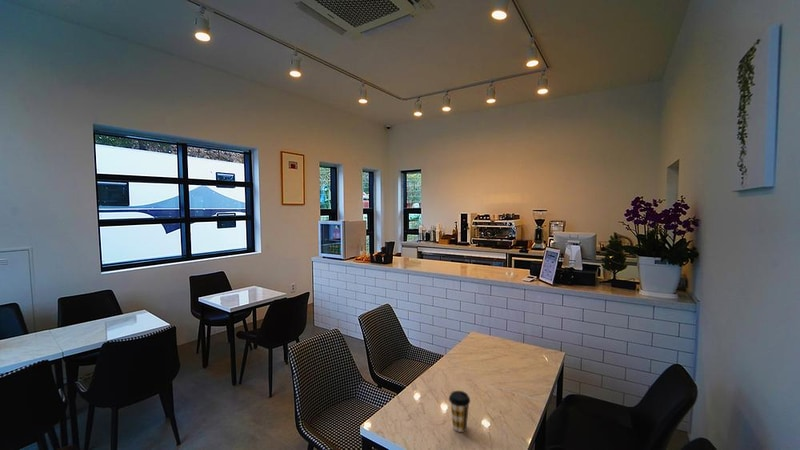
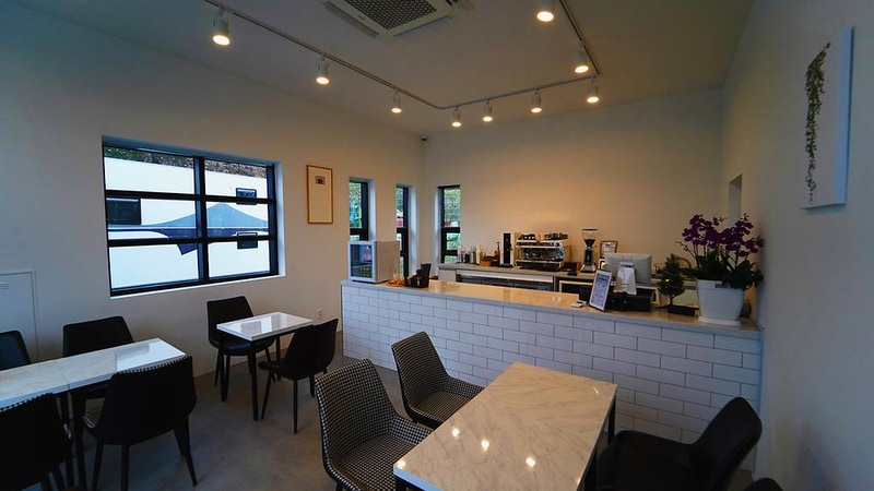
- coffee cup [448,390,471,433]
